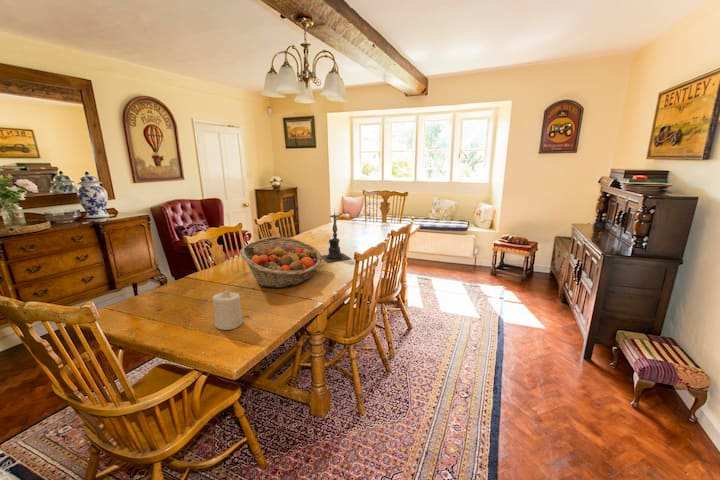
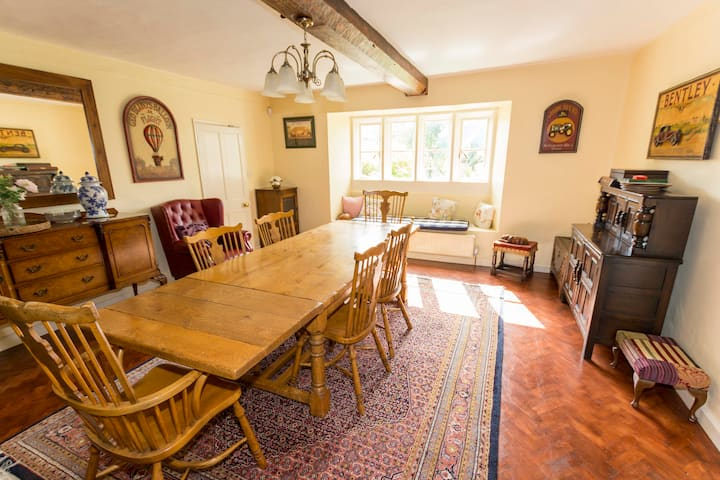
- fruit basket [239,236,323,289]
- candle holder [321,208,352,263]
- candle [212,290,243,331]
